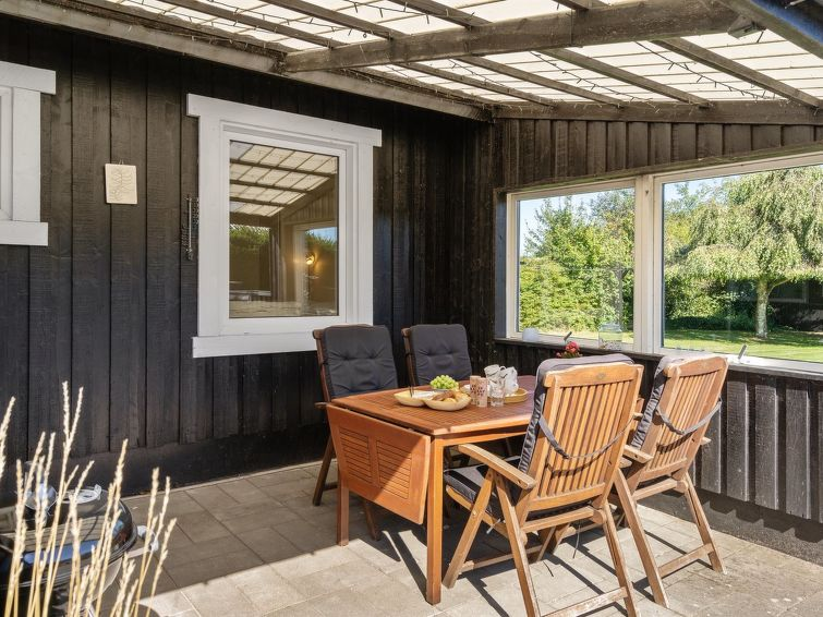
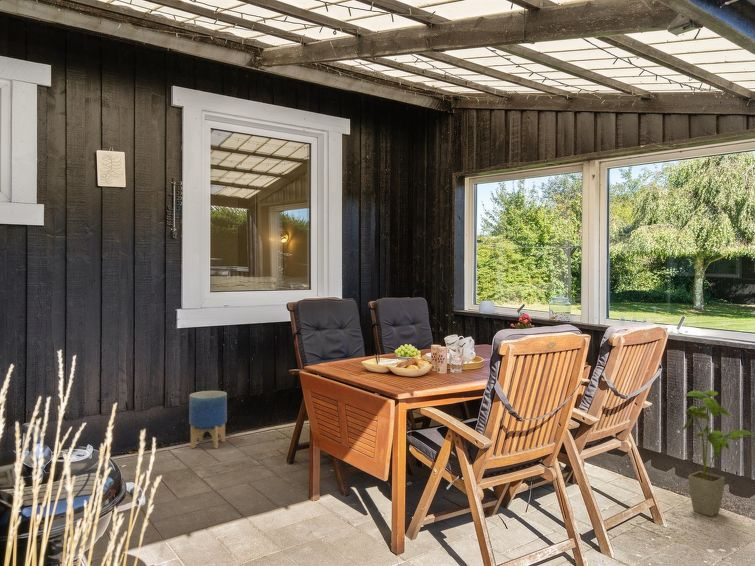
+ planter [188,390,228,449]
+ house plant [680,389,755,517]
